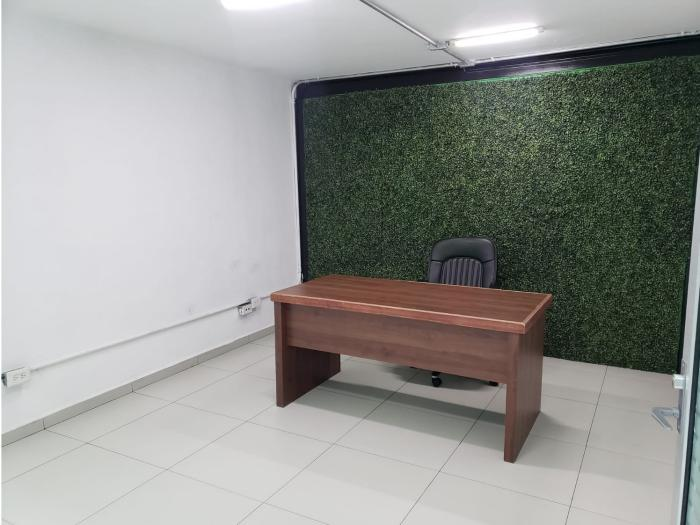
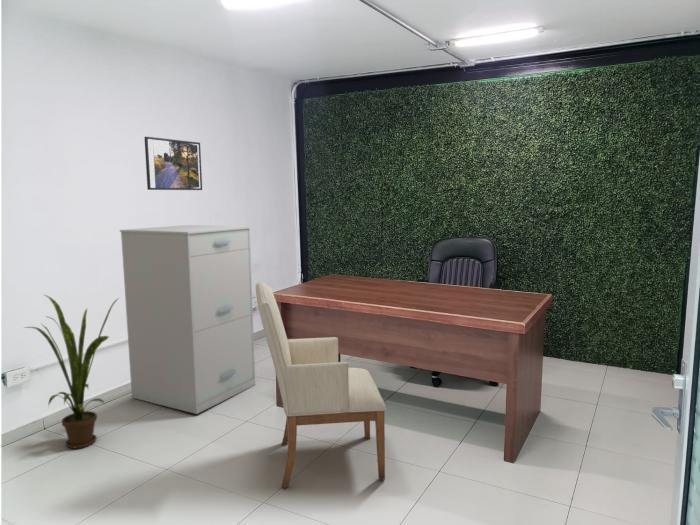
+ chair [255,280,387,489]
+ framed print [144,136,203,191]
+ filing cabinet [119,224,256,415]
+ house plant [22,293,120,450]
